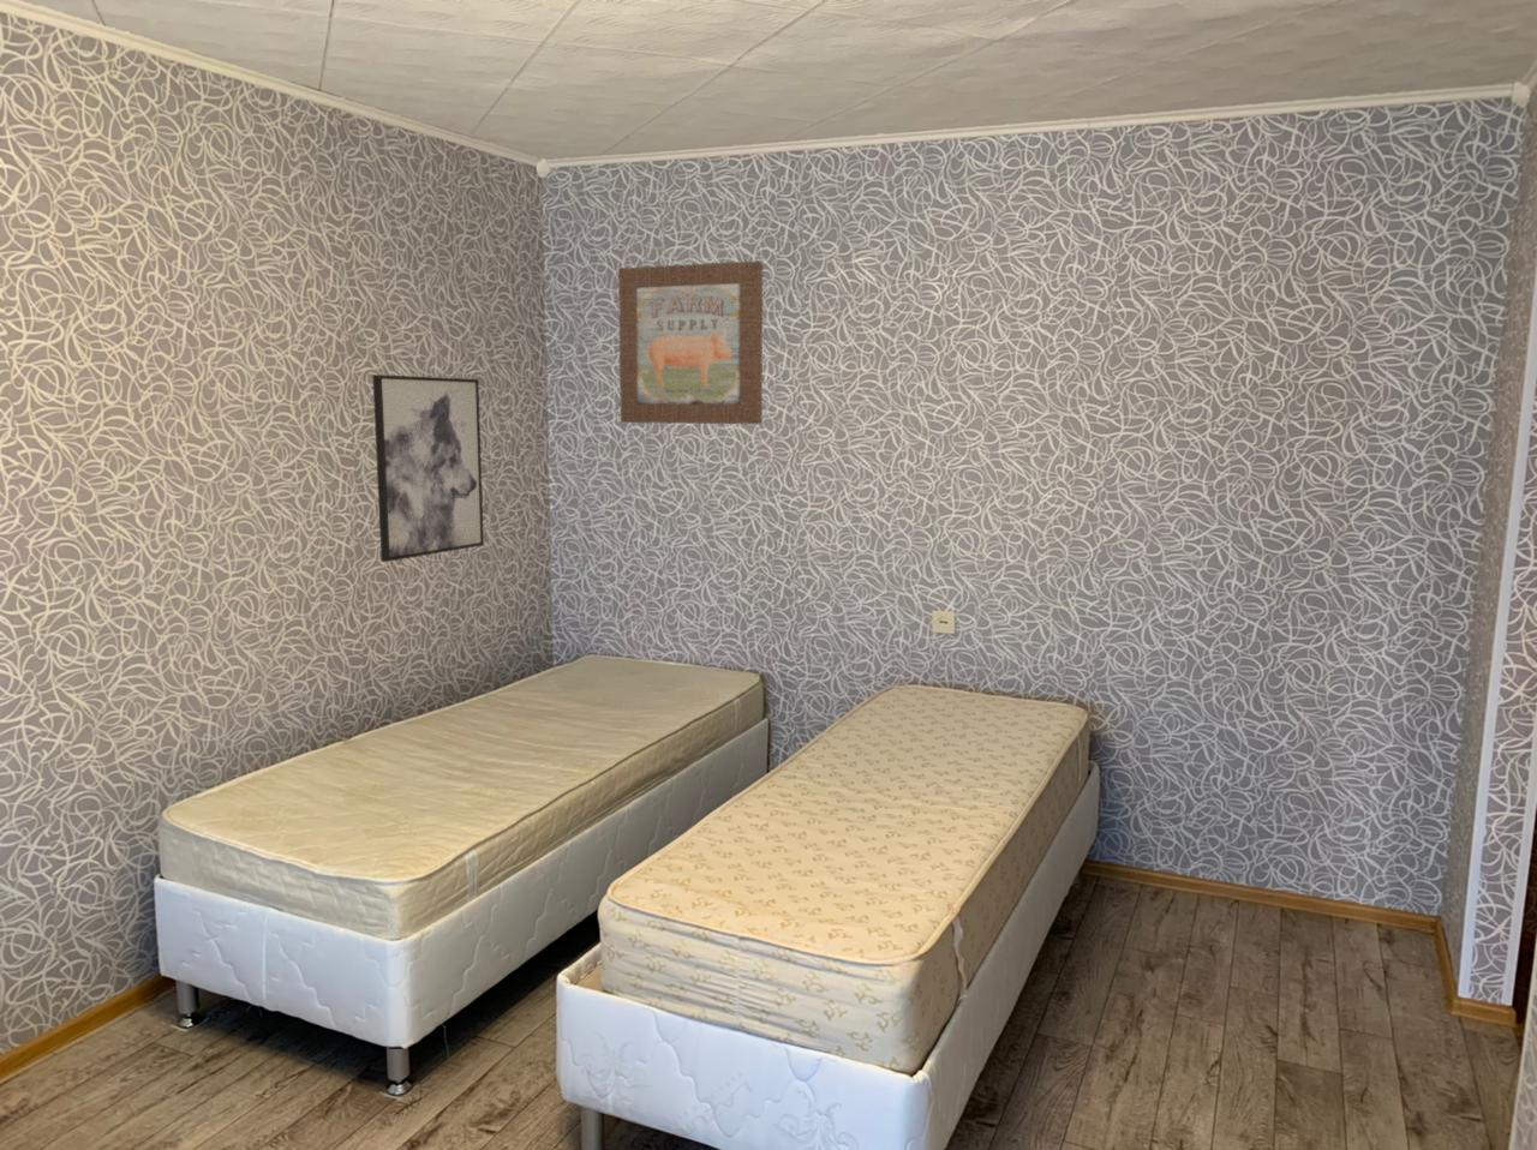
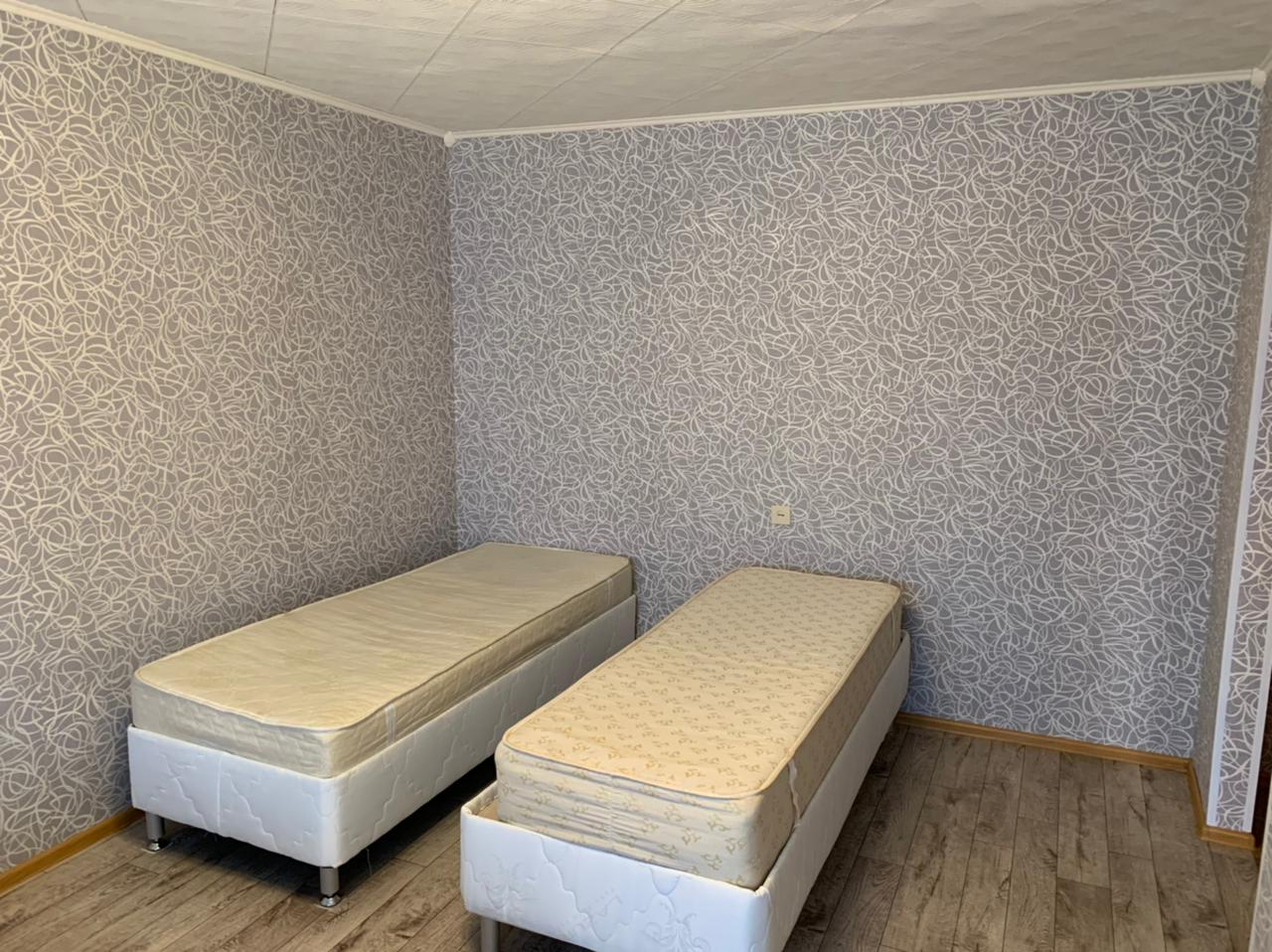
- wall art [371,373,485,563]
- wall art [617,260,764,425]
